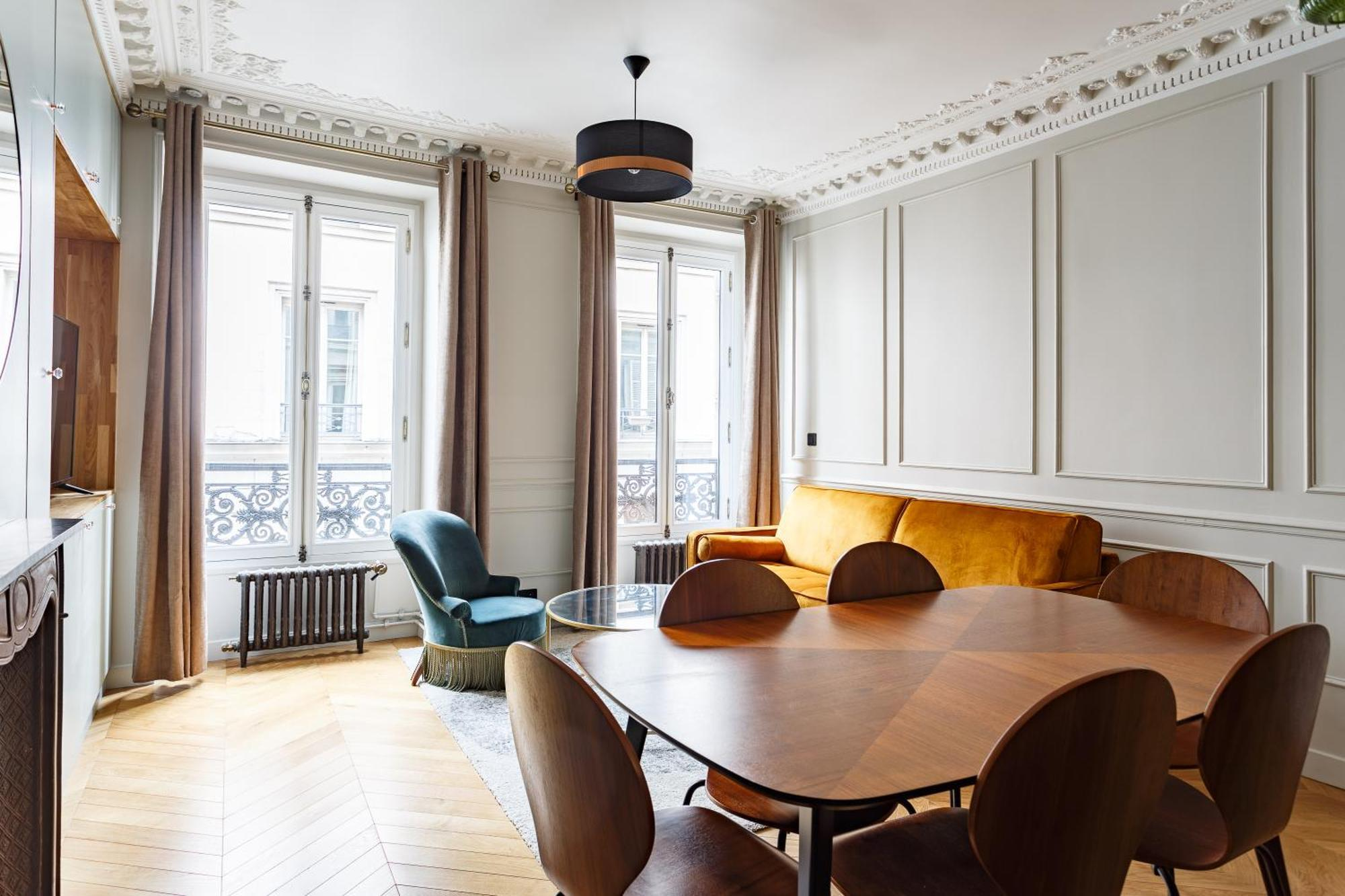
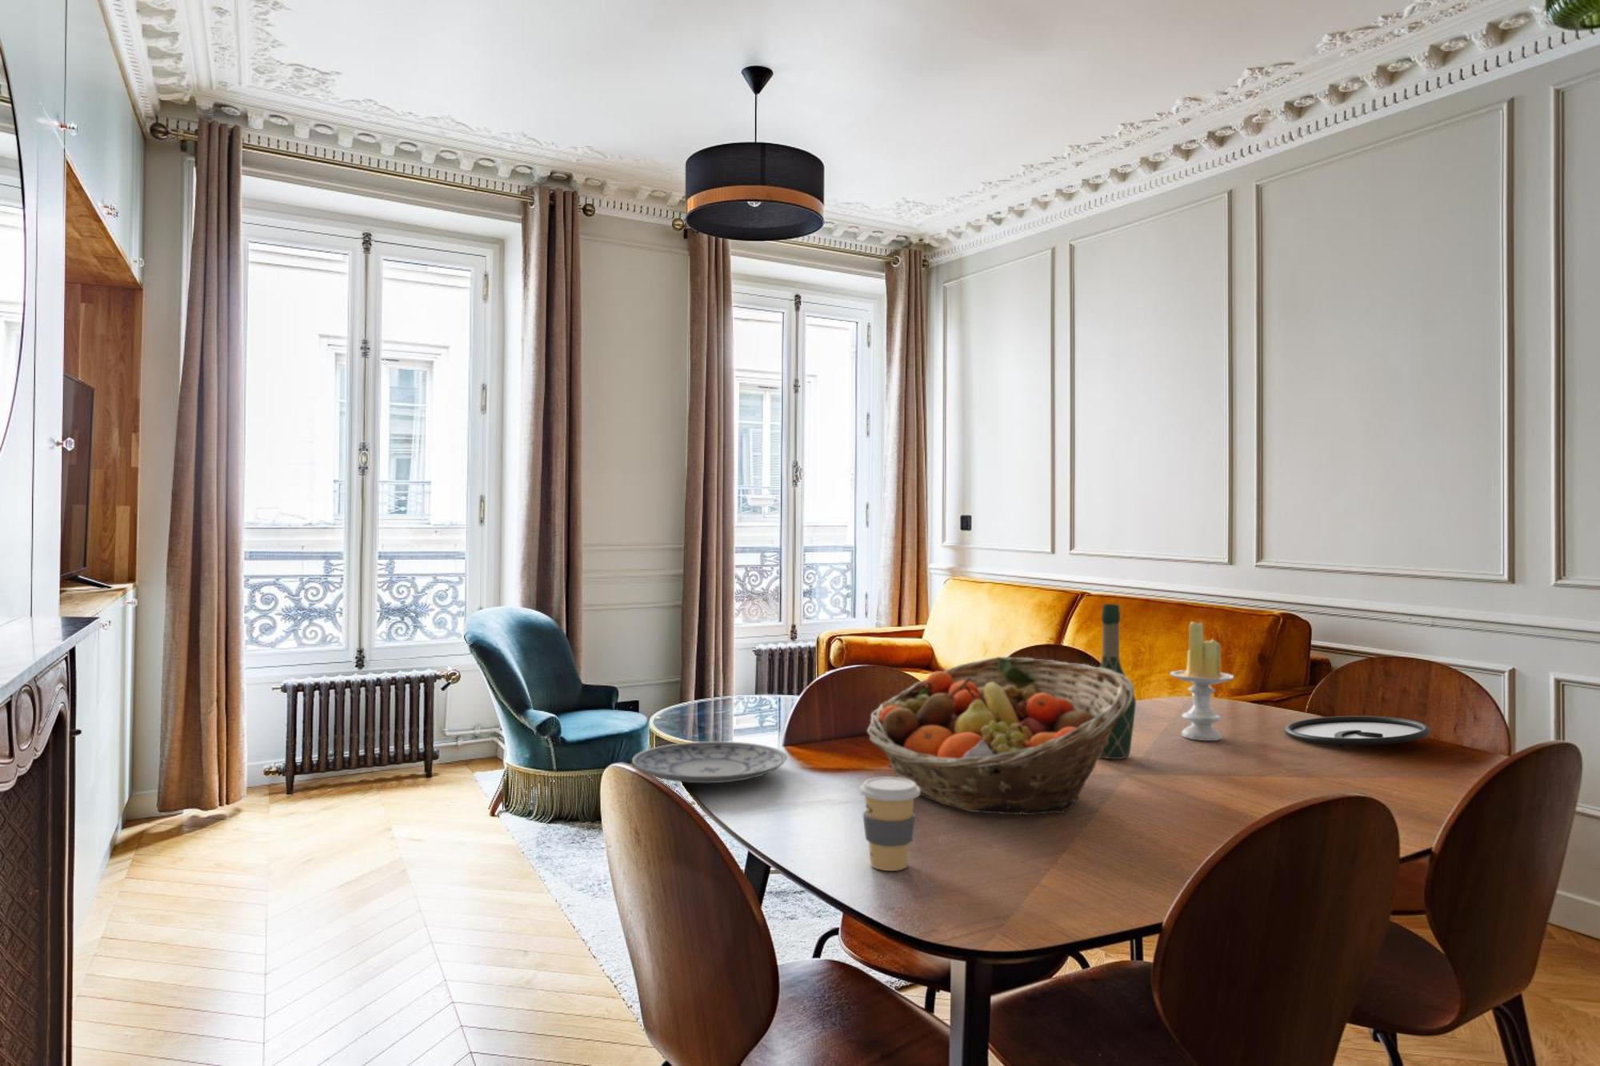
+ plate [632,740,788,784]
+ wine bottle [1098,603,1137,760]
+ candle [1169,621,1235,741]
+ coffee cup [859,776,920,872]
+ plate [1284,715,1430,747]
+ fruit basket [866,656,1135,816]
